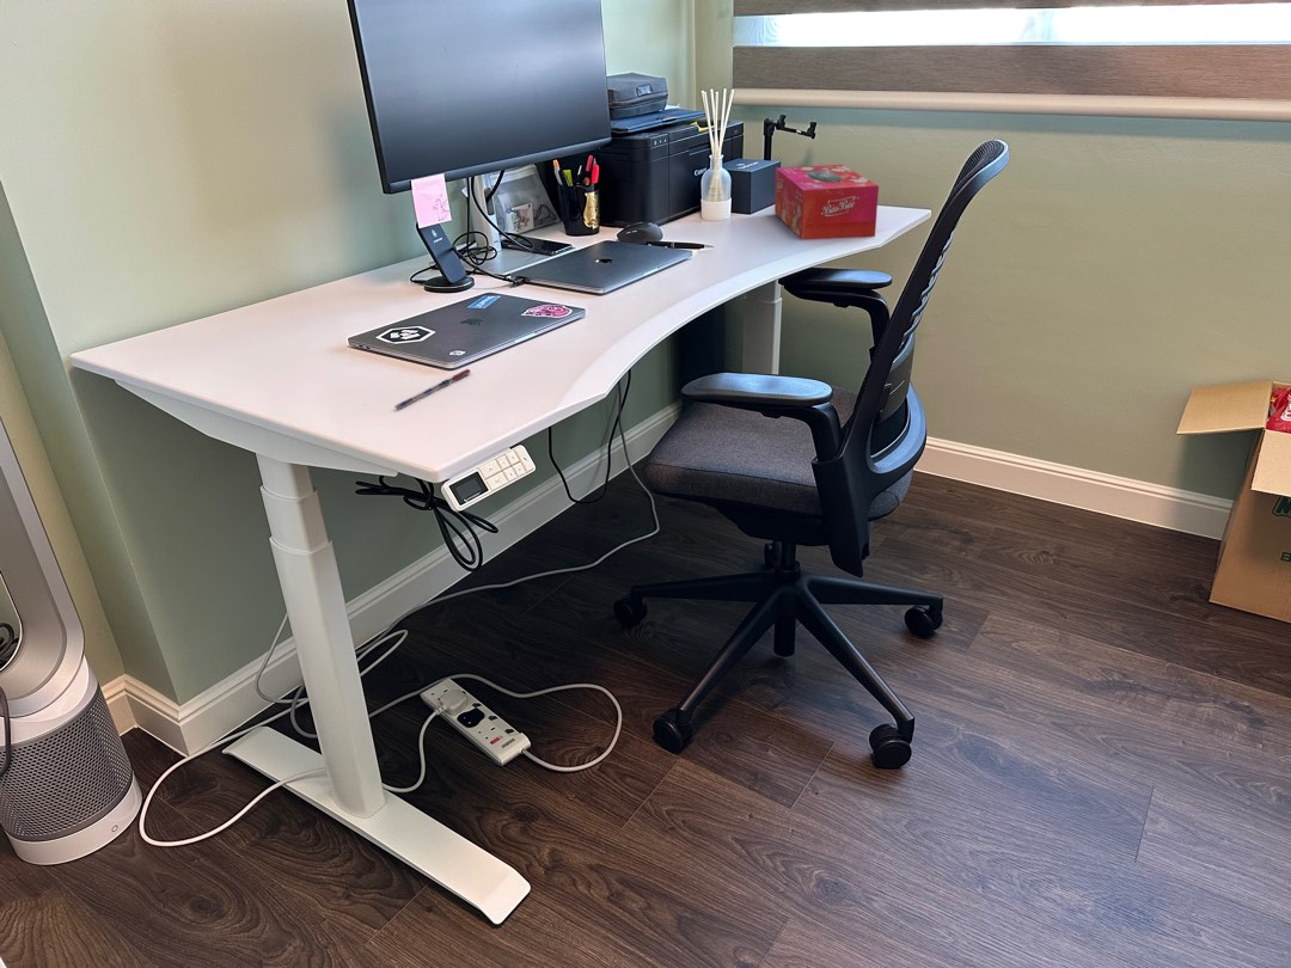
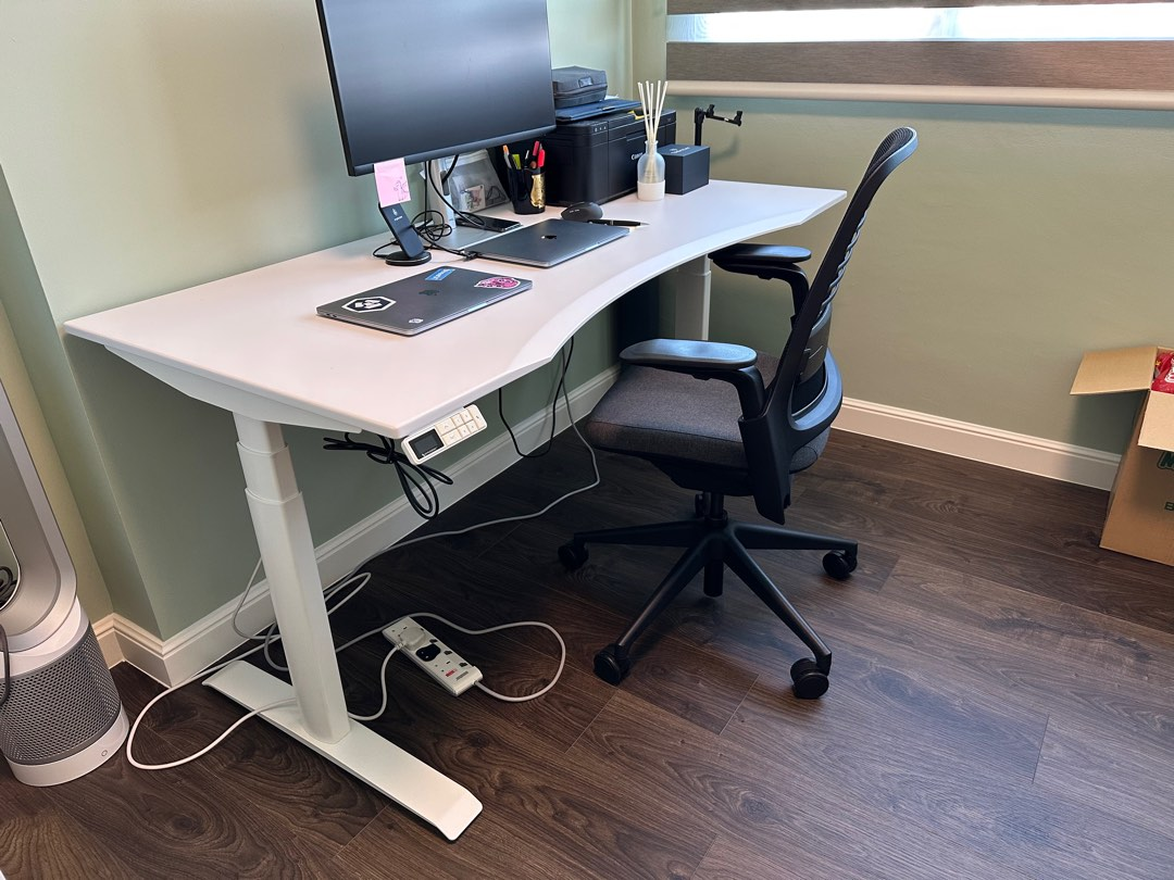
- pen [393,368,472,410]
- tissue box [773,164,880,241]
